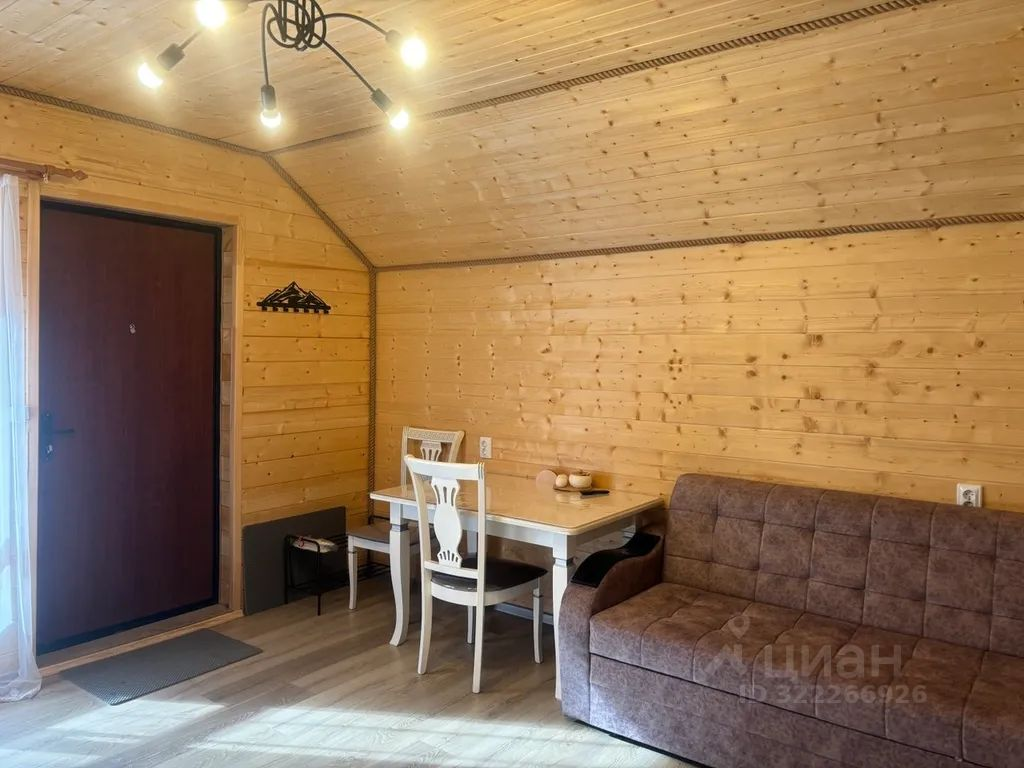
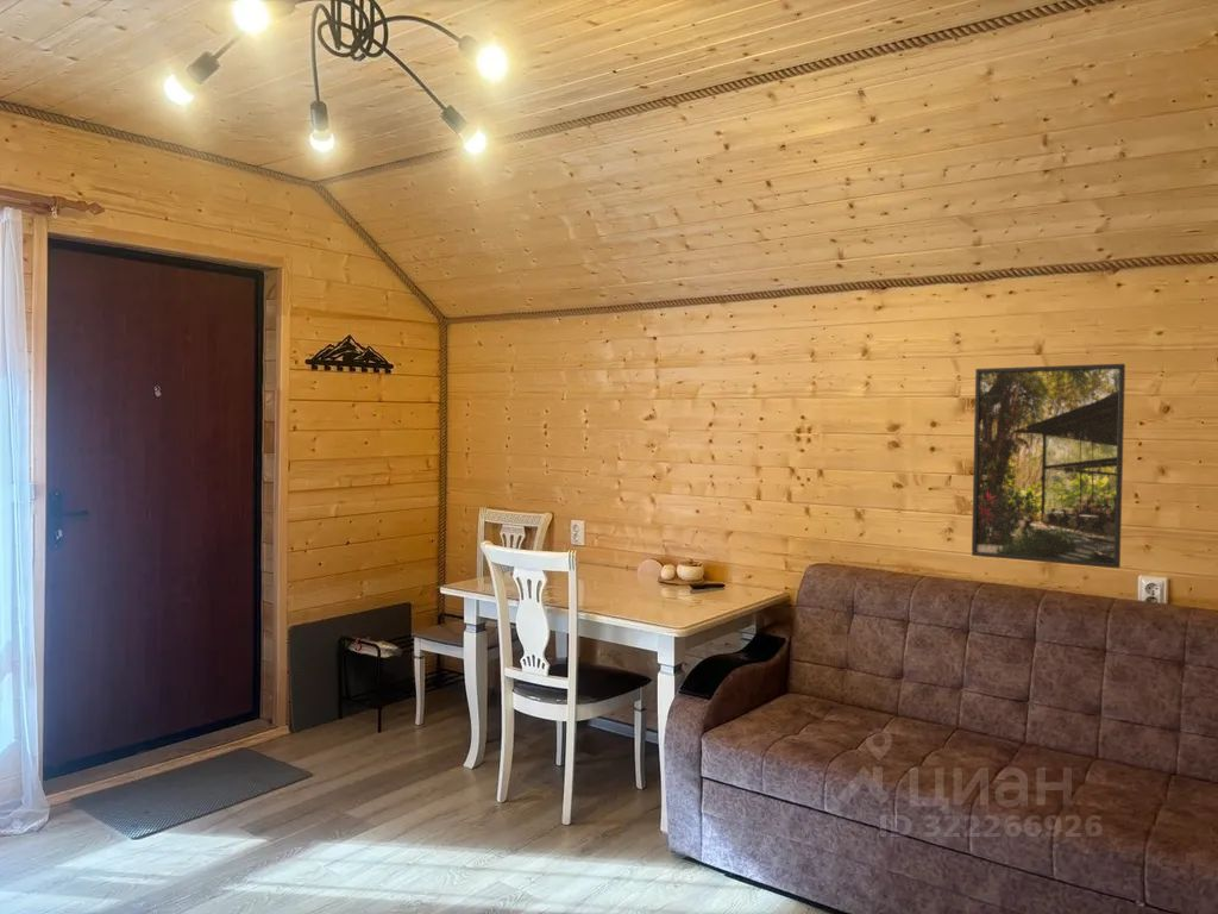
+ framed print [971,363,1126,569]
